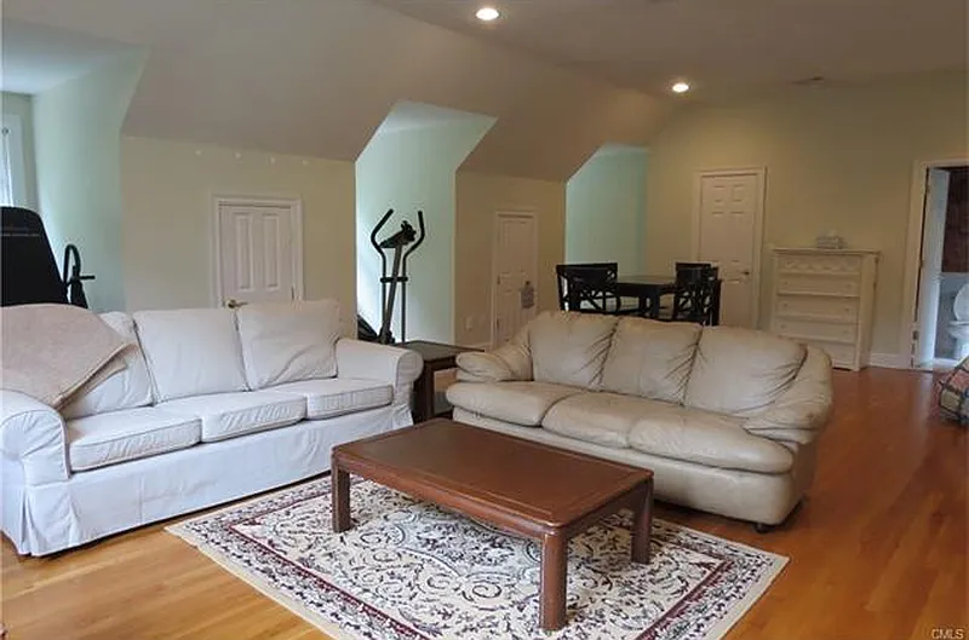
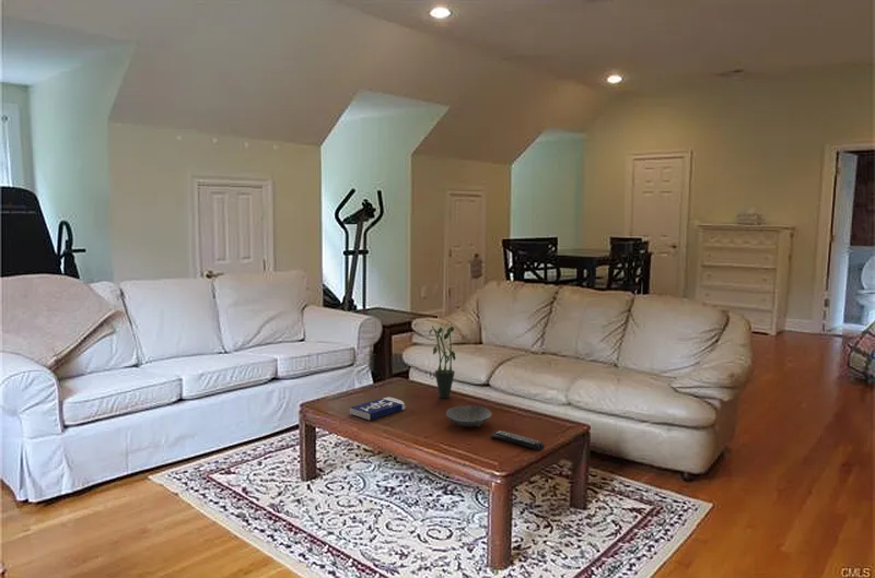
+ potted plant [428,322,457,399]
+ remote control [490,429,546,451]
+ bowl [445,404,493,428]
+ book [349,396,407,422]
